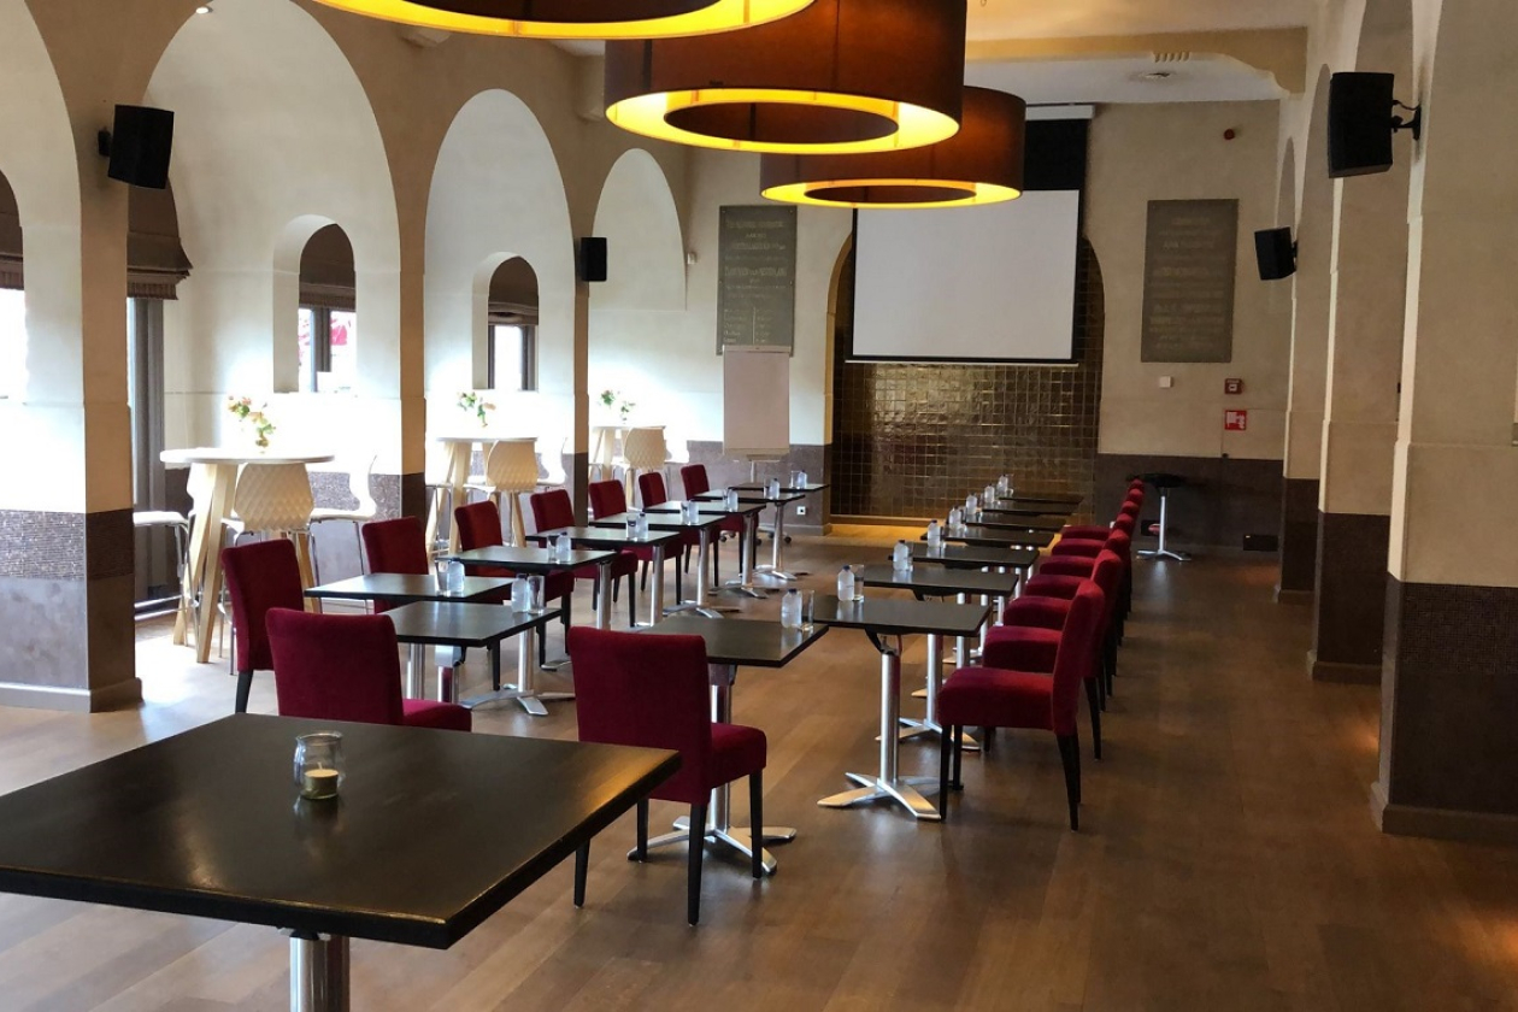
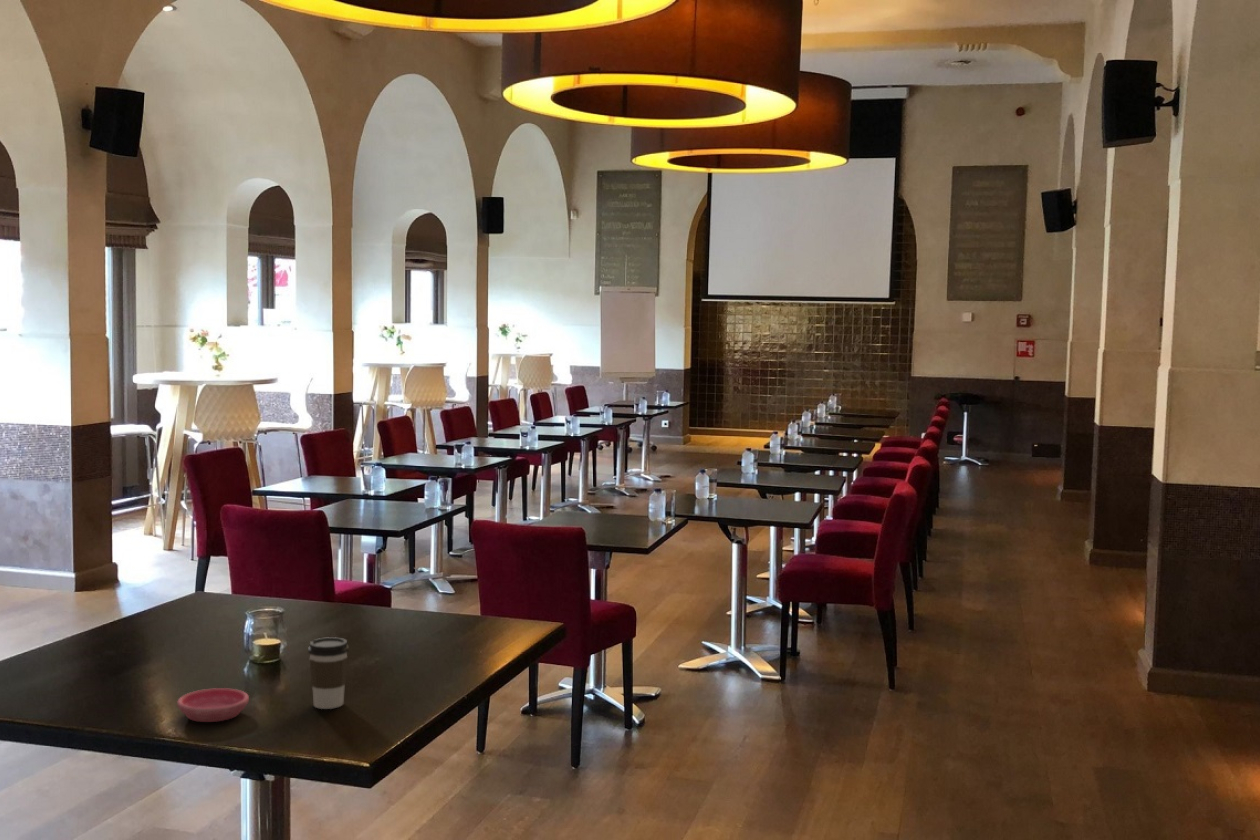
+ coffee cup [307,636,350,710]
+ saucer [176,687,250,723]
